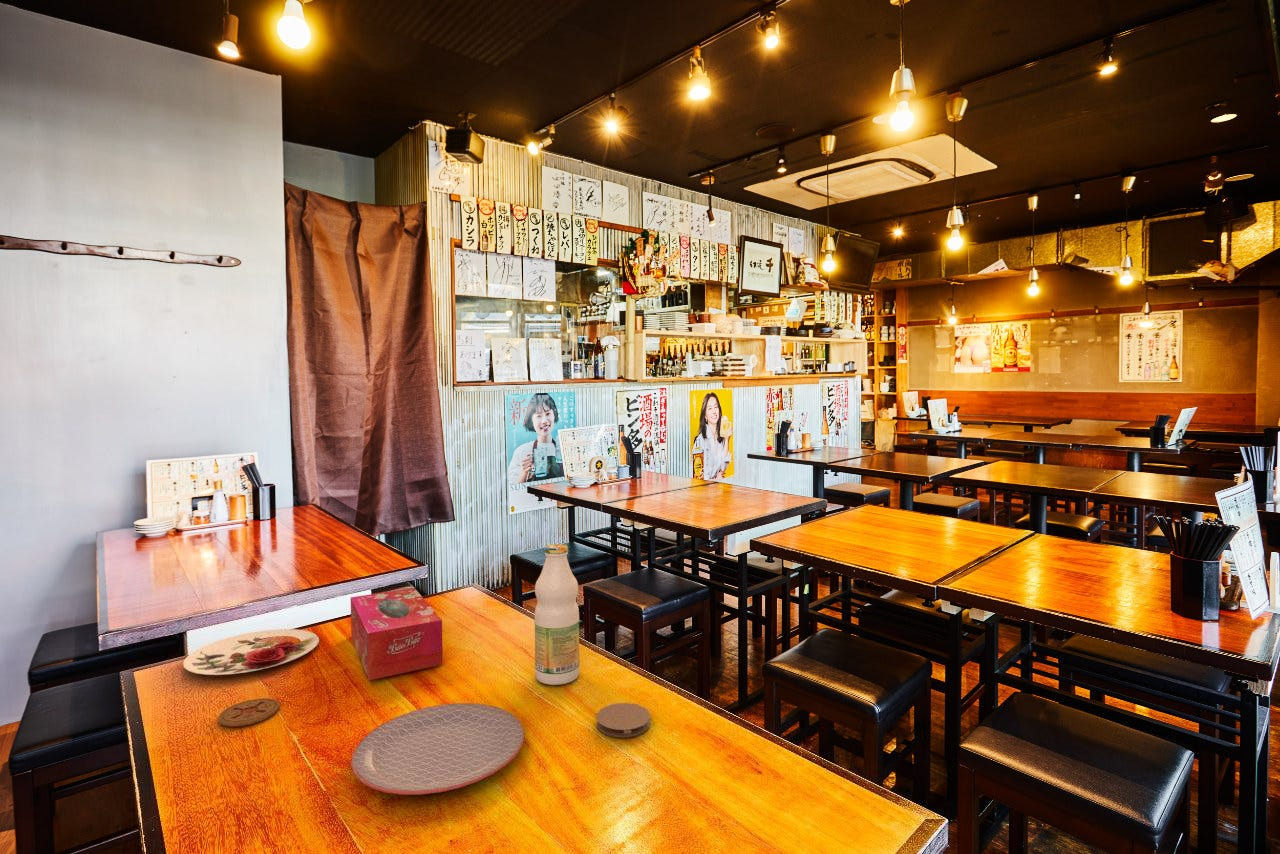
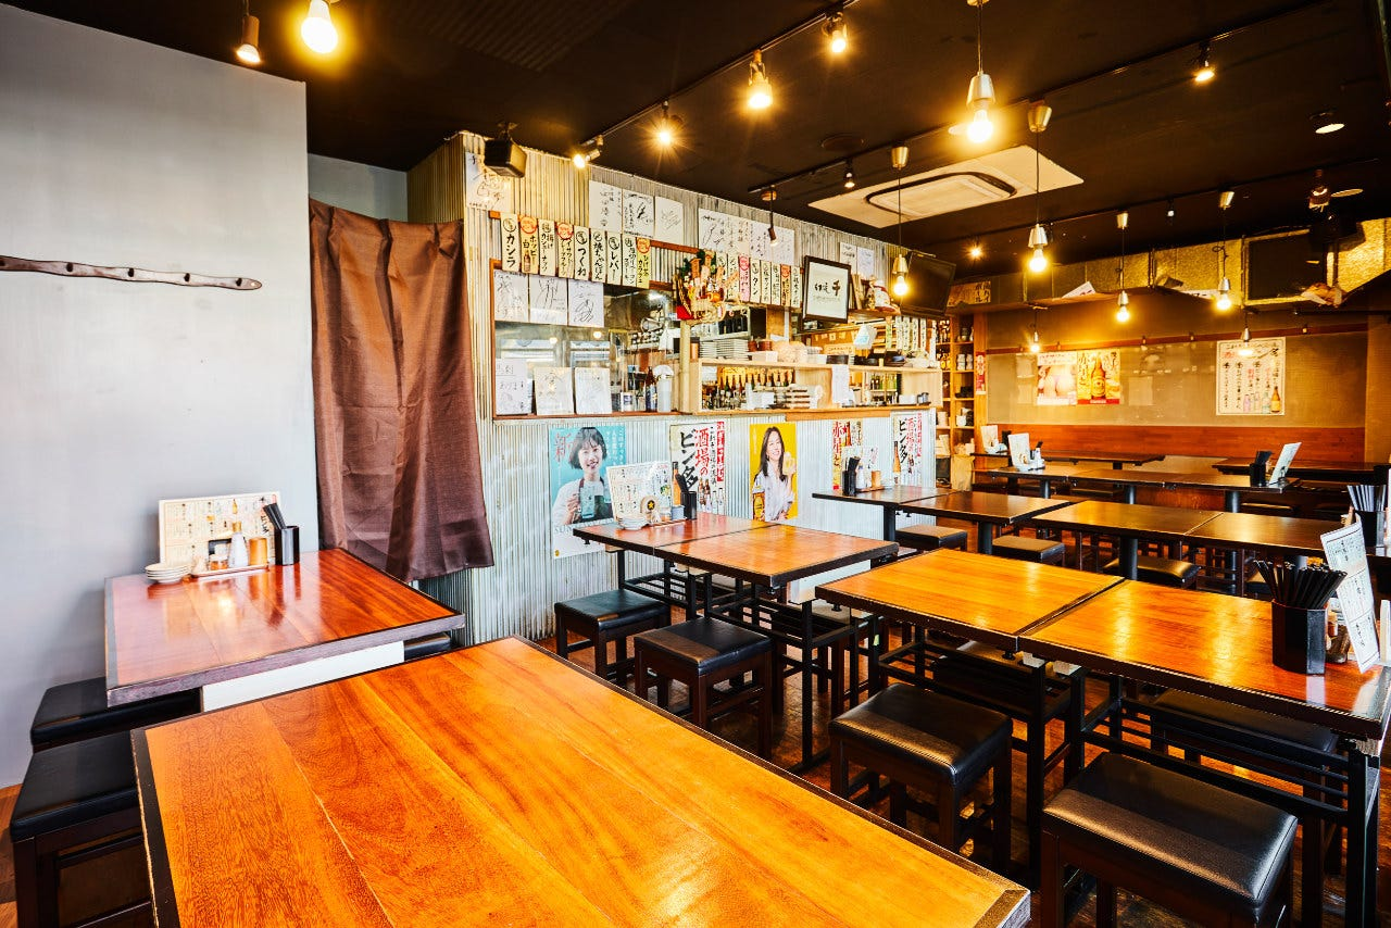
- coaster [595,702,651,738]
- plate [182,628,320,676]
- bottle [534,543,580,686]
- tissue box [350,587,444,681]
- coaster [217,697,280,727]
- plate [350,702,525,796]
